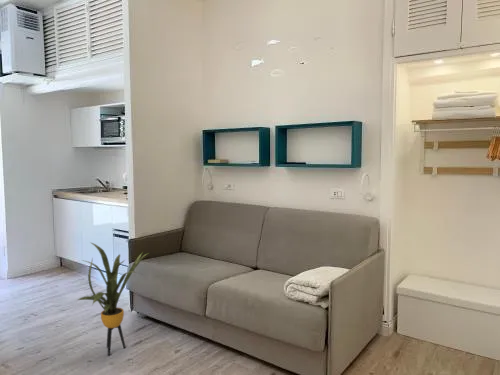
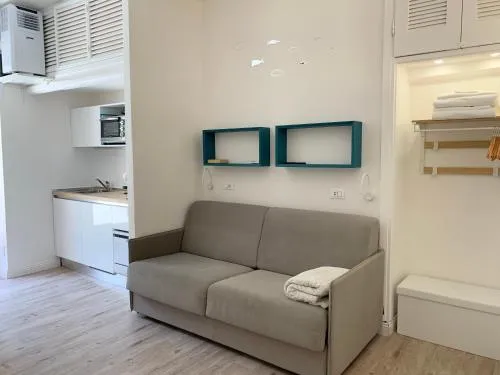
- house plant [77,241,149,356]
